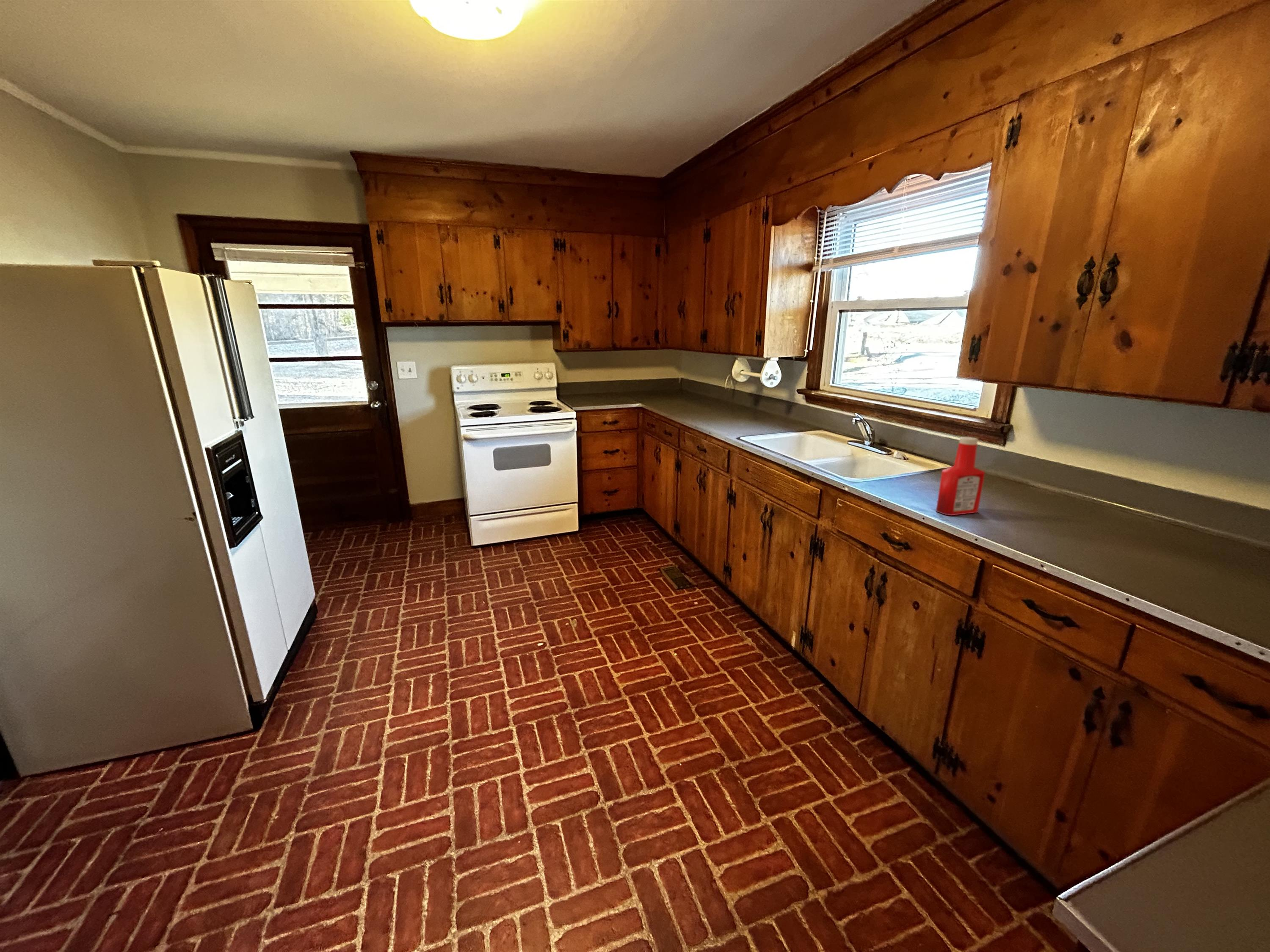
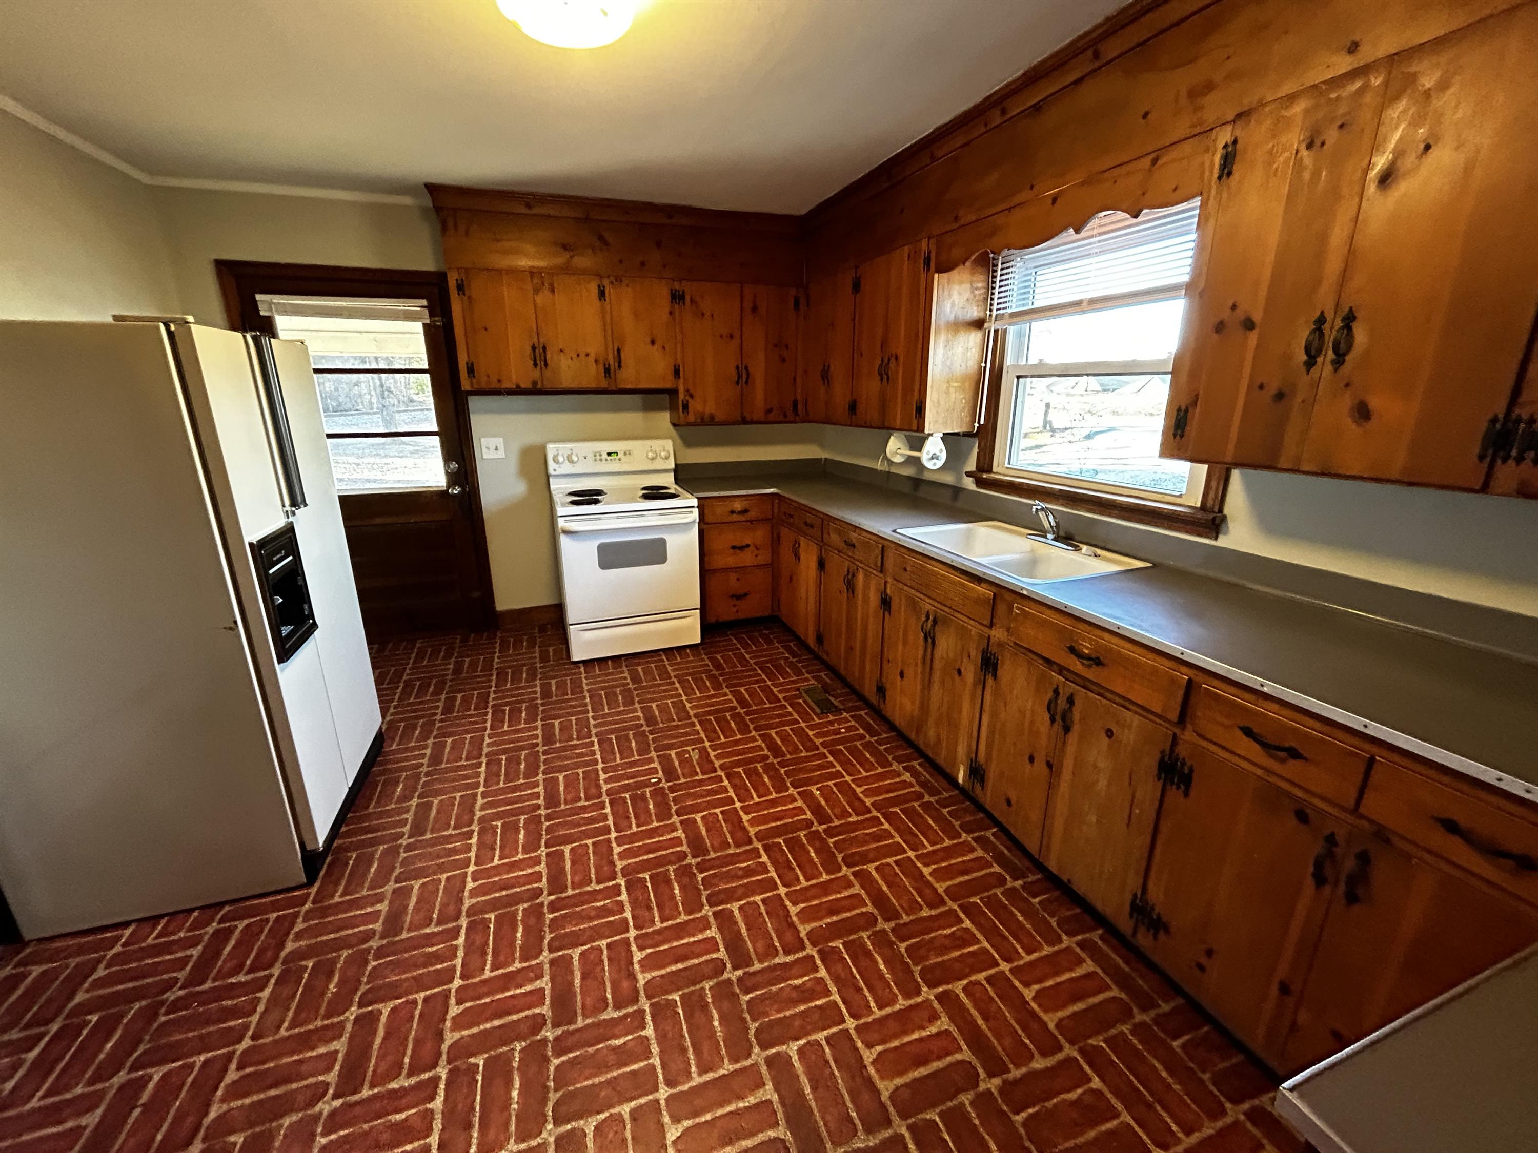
- soap bottle [936,436,986,516]
